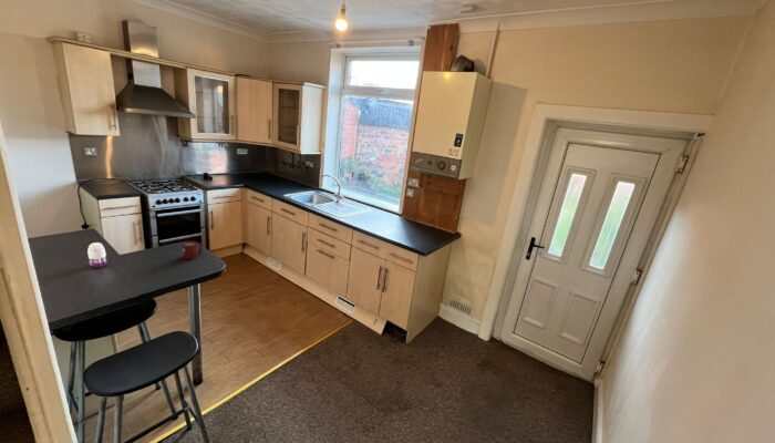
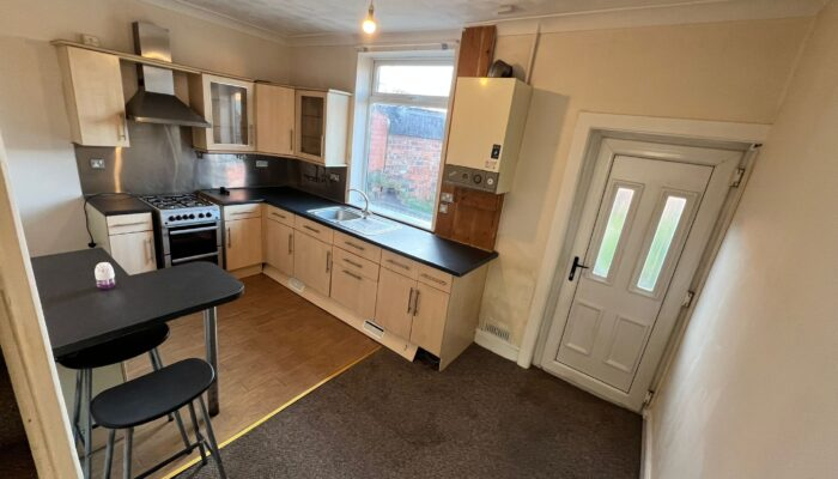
- cup [182,240,204,260]
